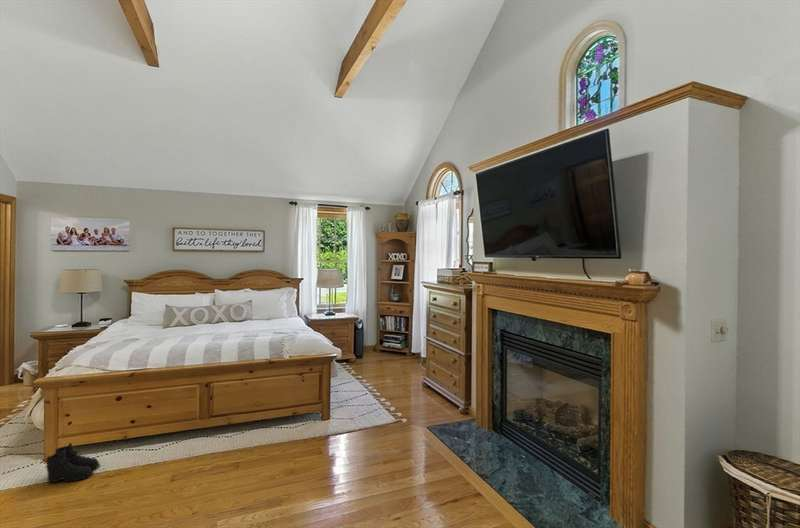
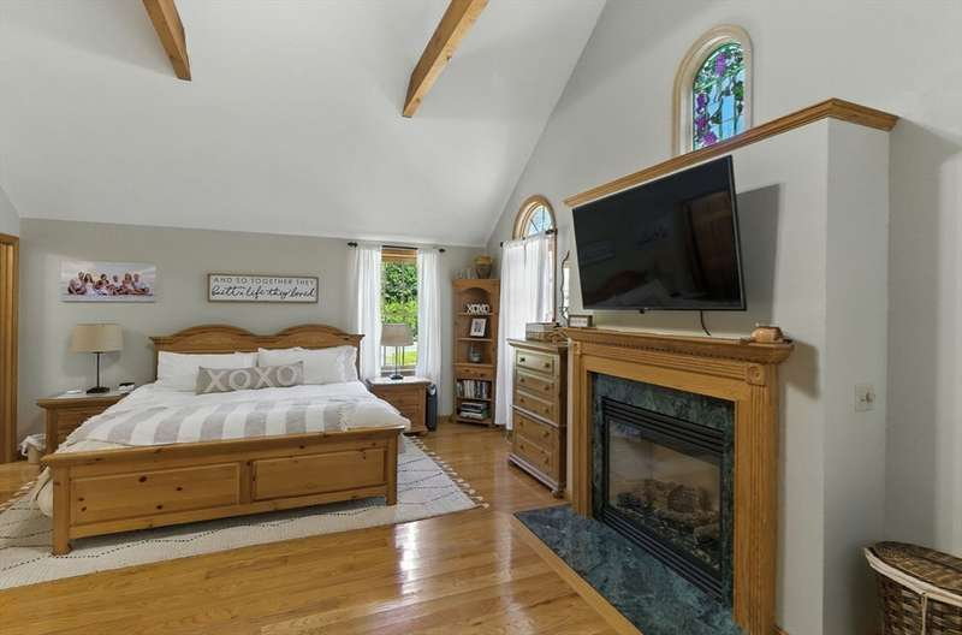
- boots [44,442,101,484]
